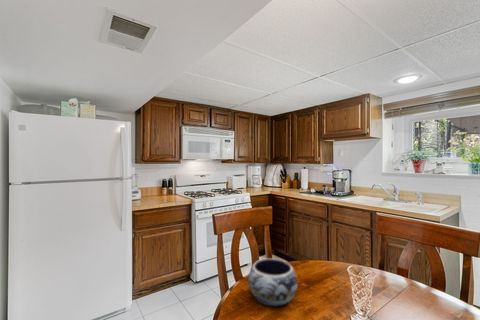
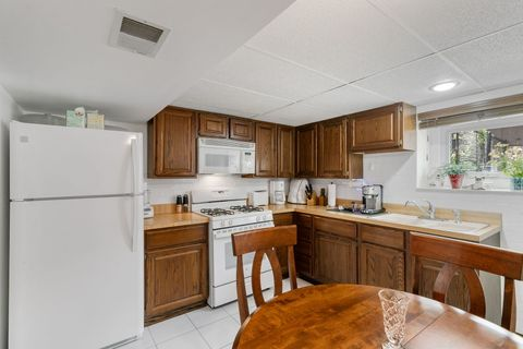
- decorative bowl [247,257,298,308]
